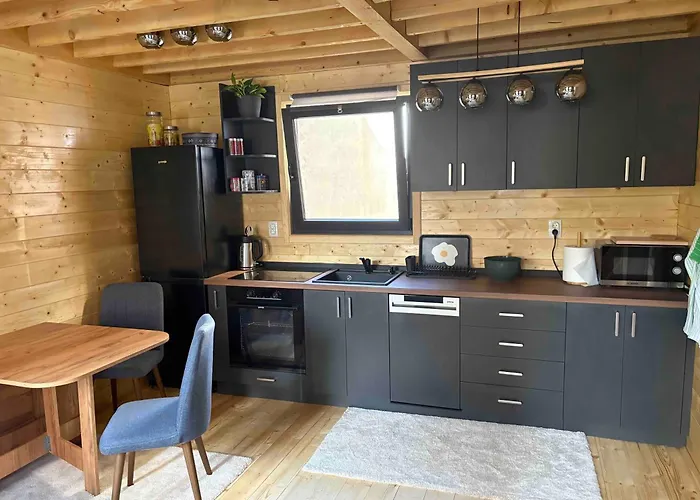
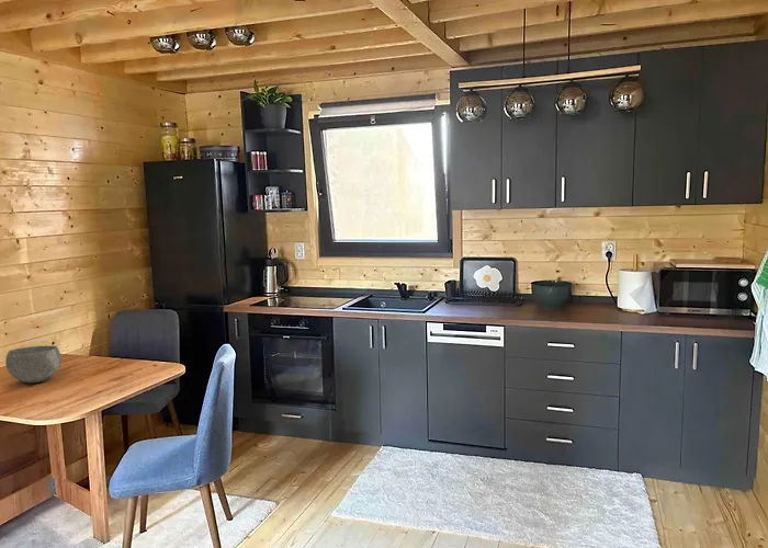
+ bowl [4,344,61,384]
